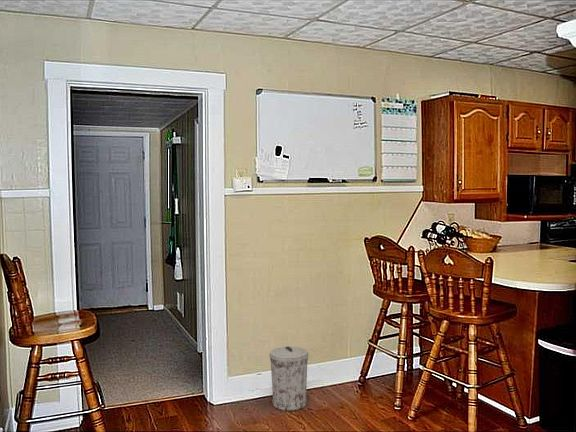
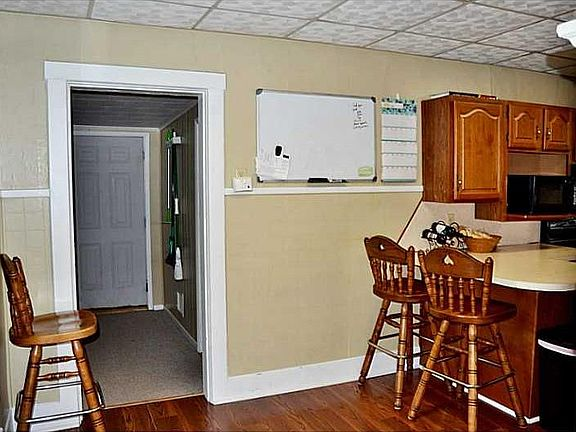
- trash can [268,345,310,412]
